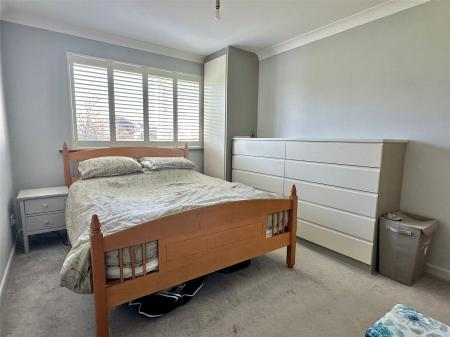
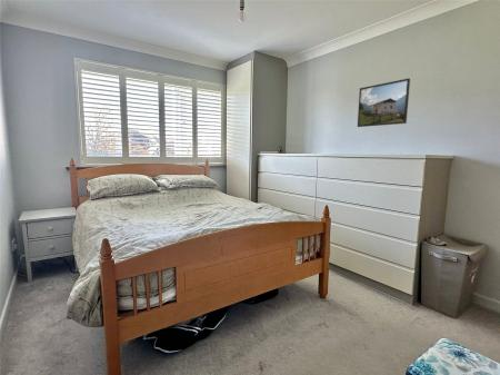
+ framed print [357,77,411,128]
